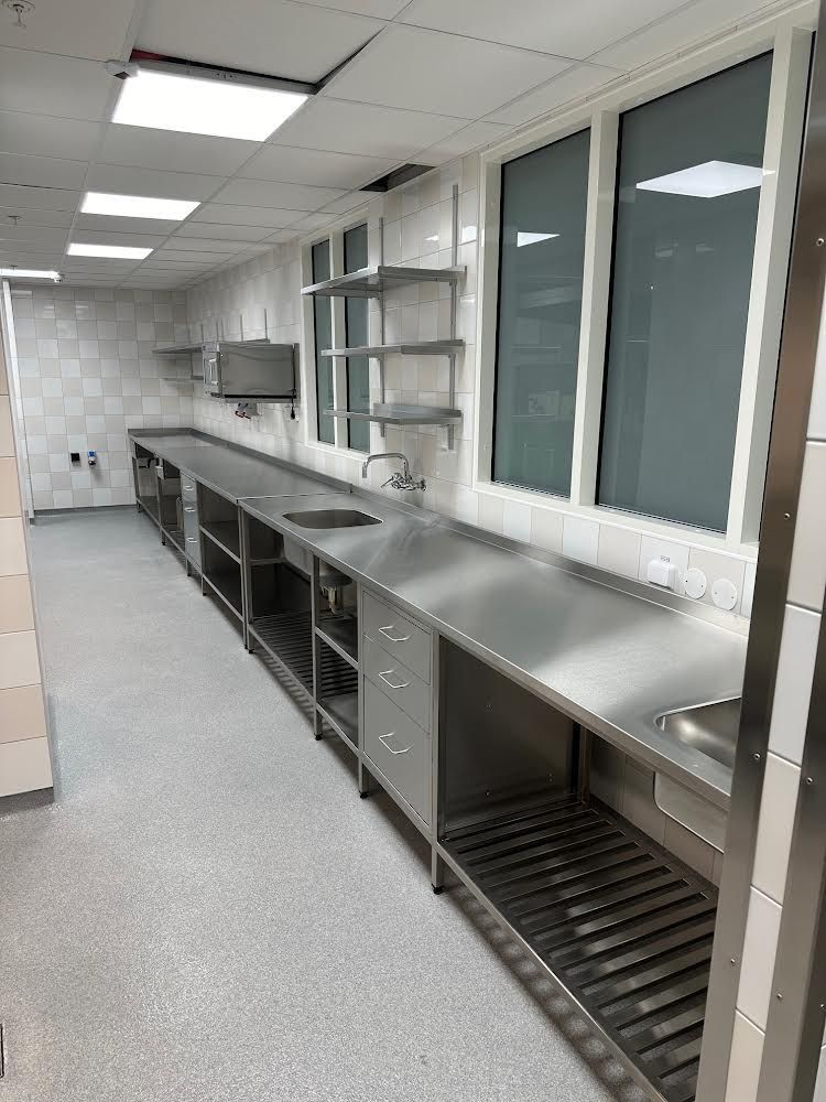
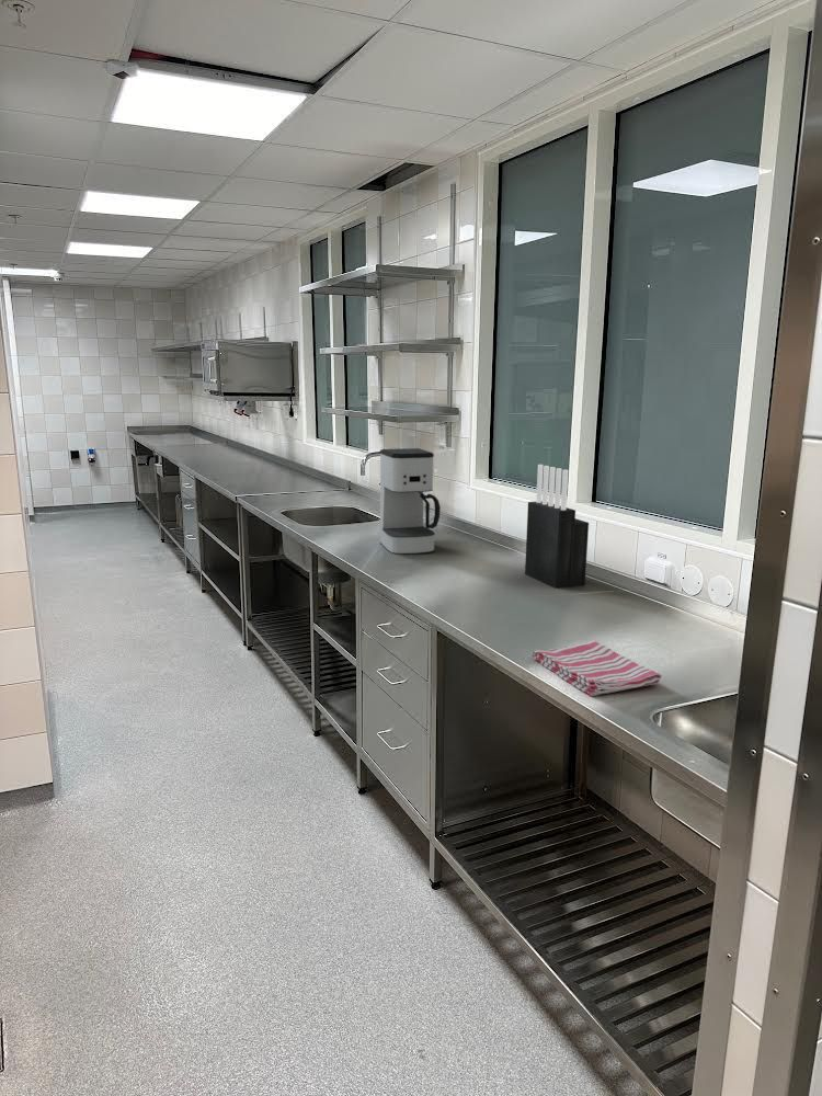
+ dish towel [530,640,663,697]
+ knife block [524,464,590,590]
+ coffee maker [378,447,442,556]
